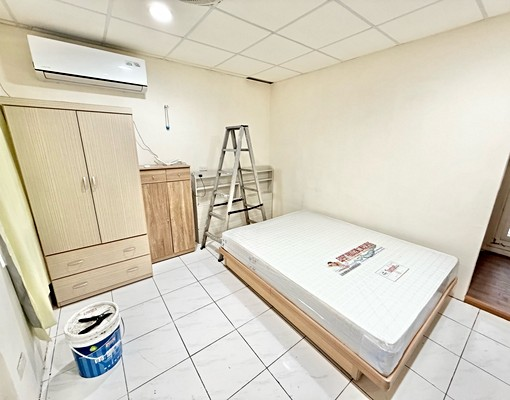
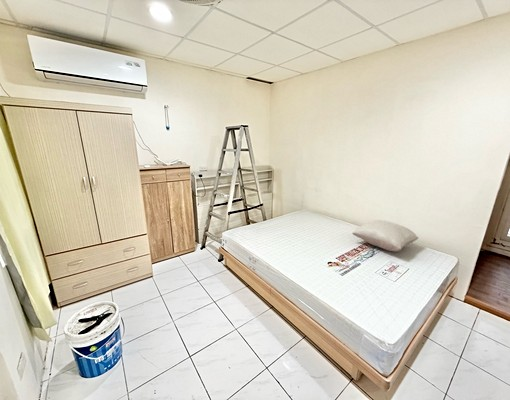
+ pillow [351,219,420,252]
